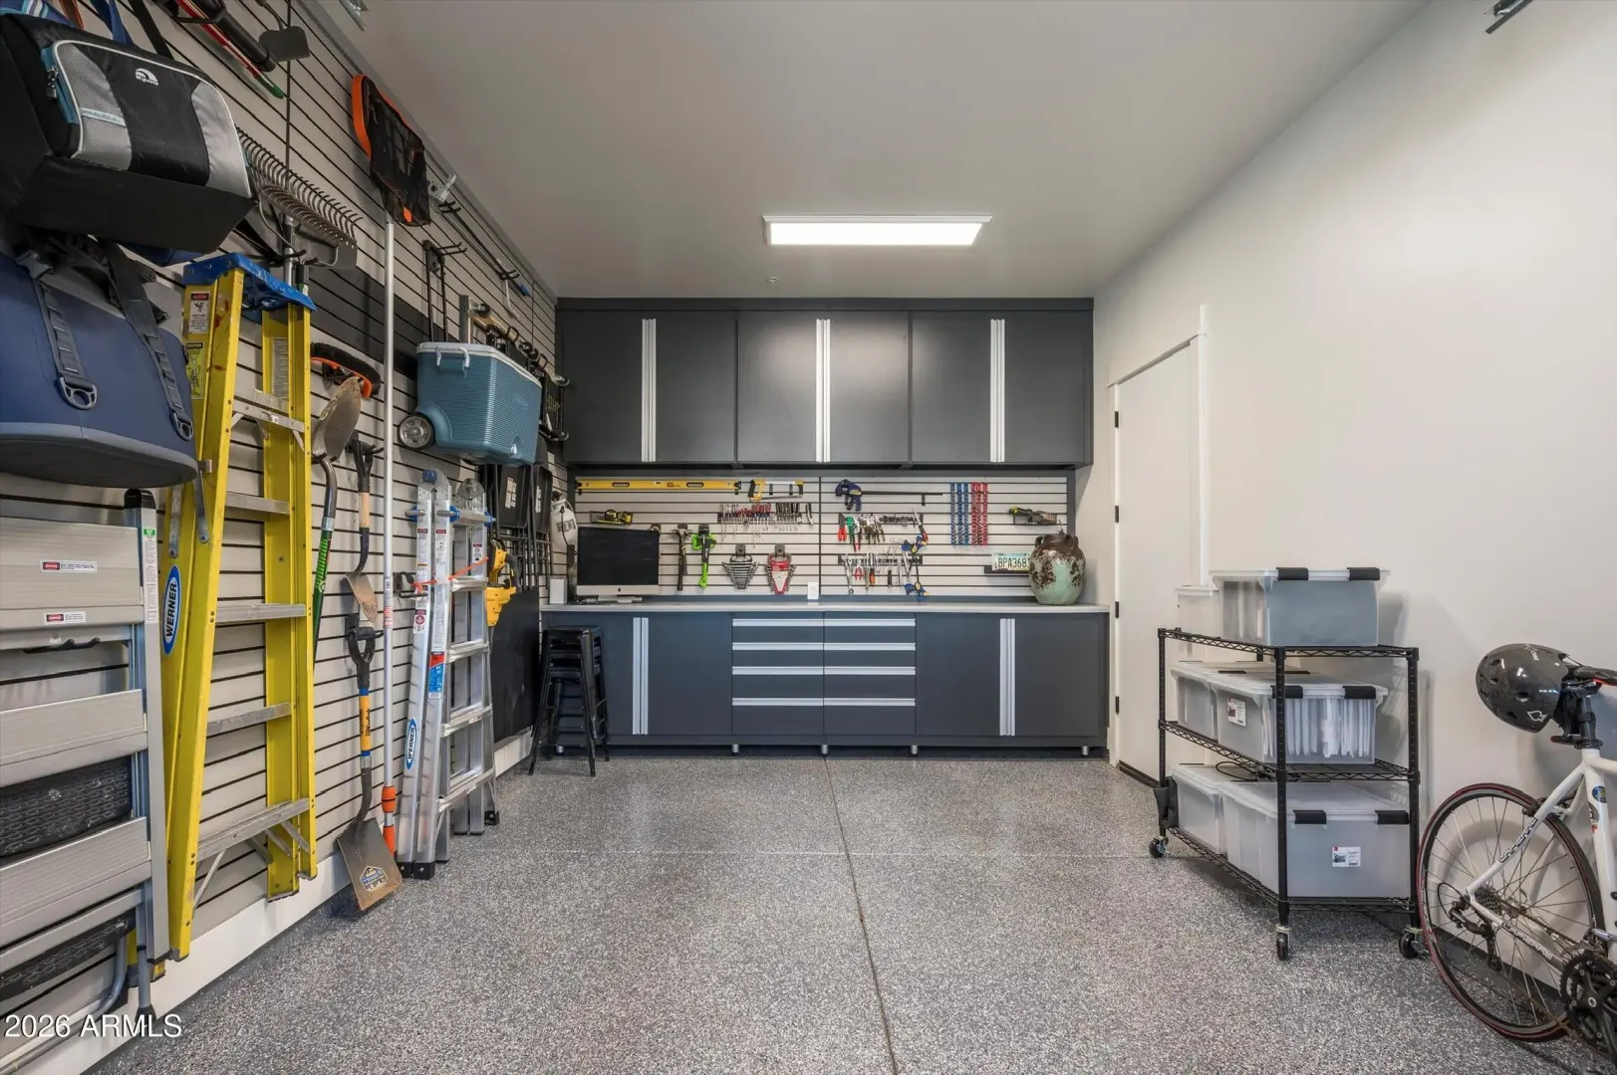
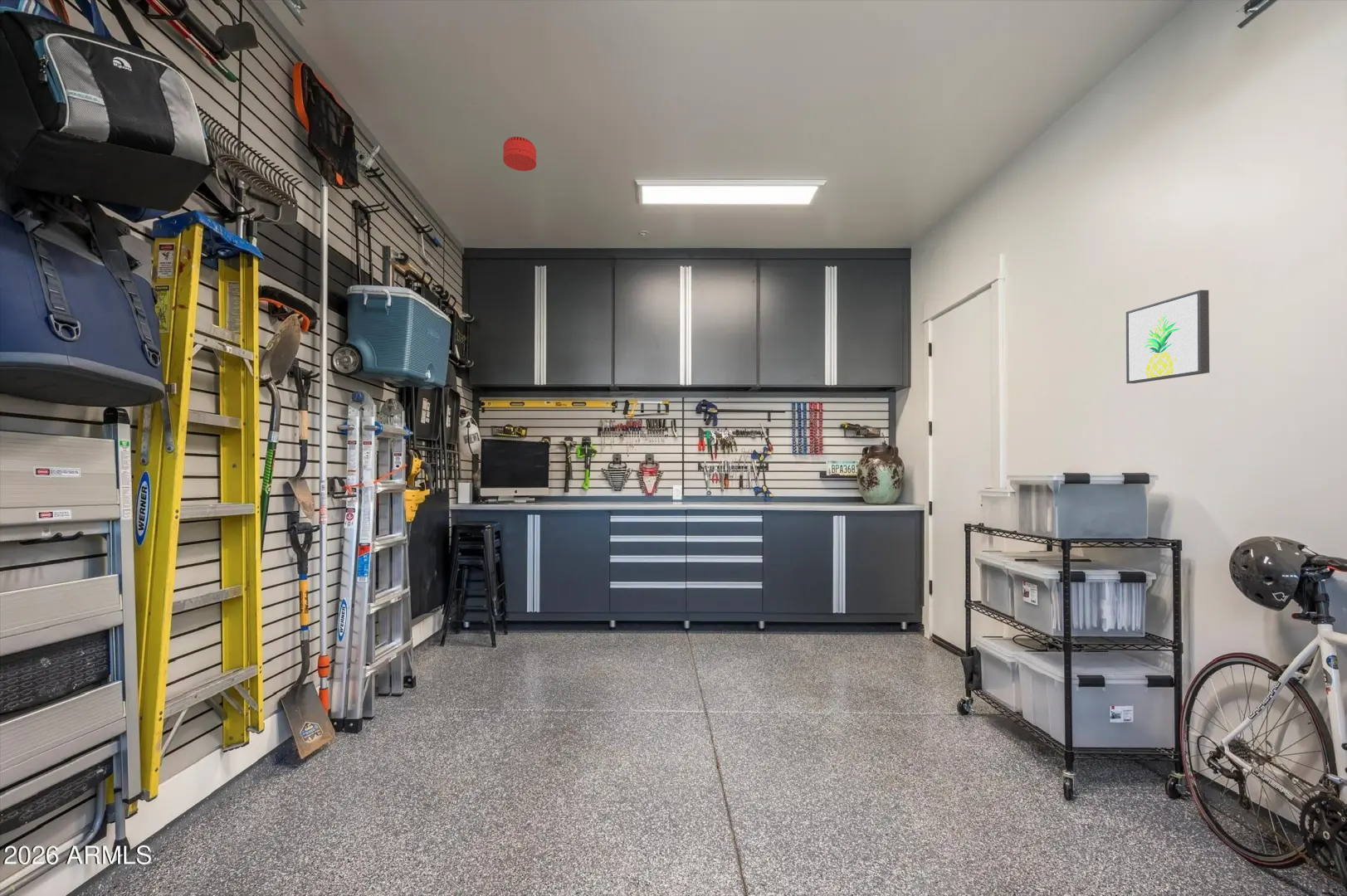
+ wall art [1125,290,1210,384]
+ smoke detector [502,136,537,172]
